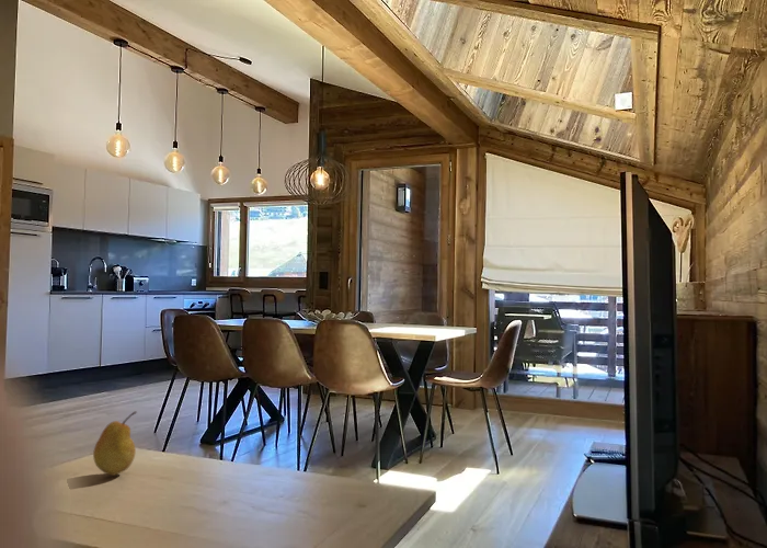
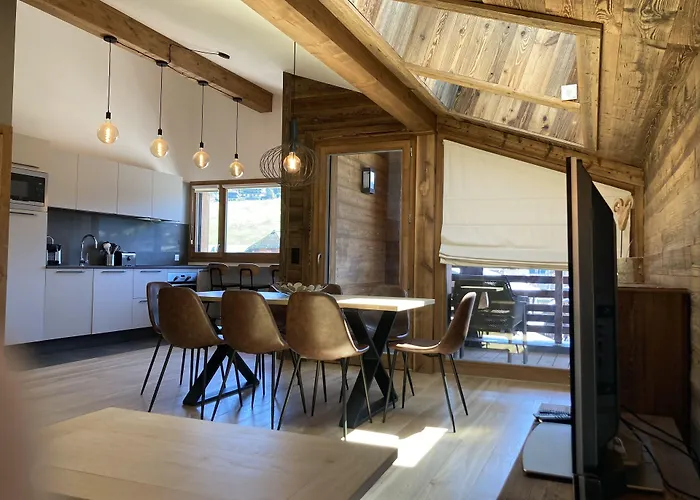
- fruit [92,410,138,477]
